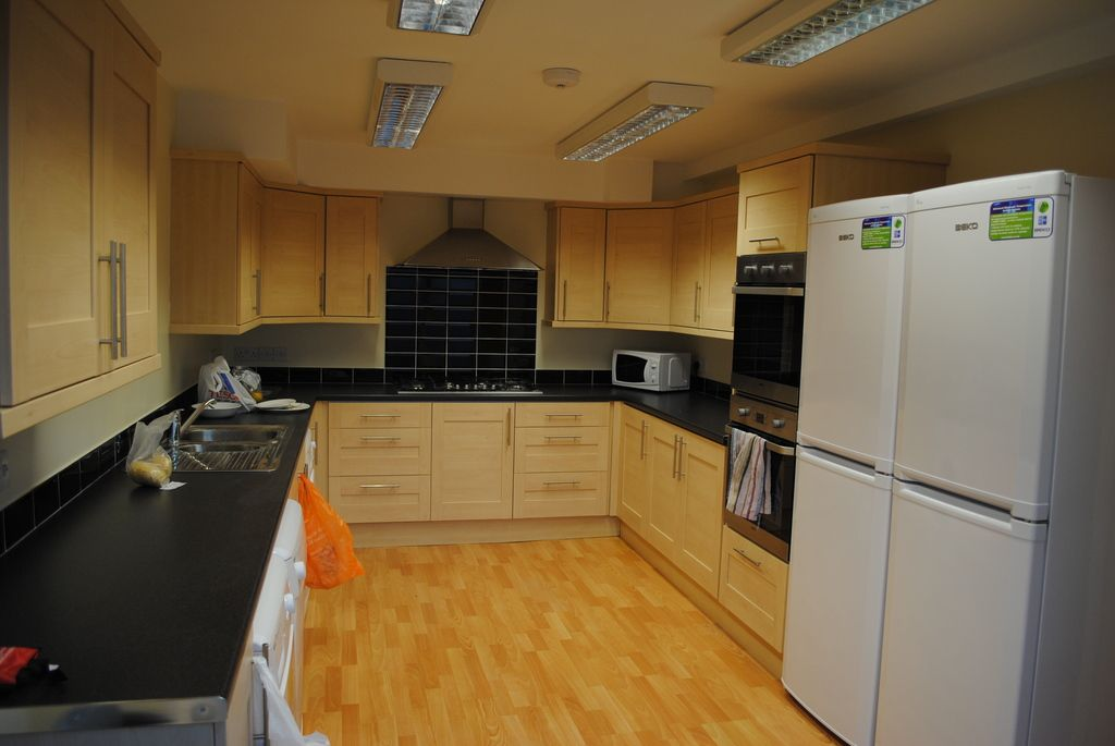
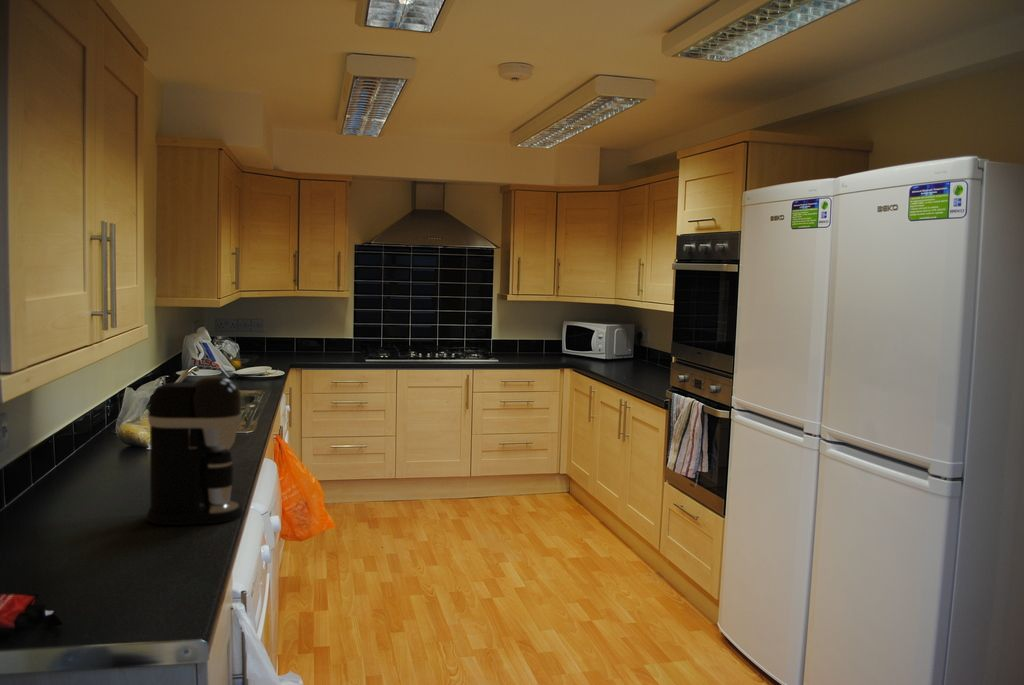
+ coffee maker [146,375,244,526]
